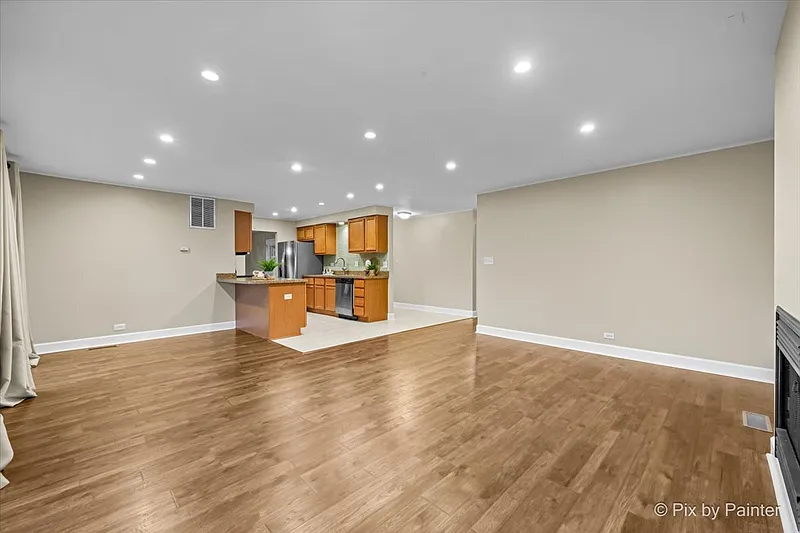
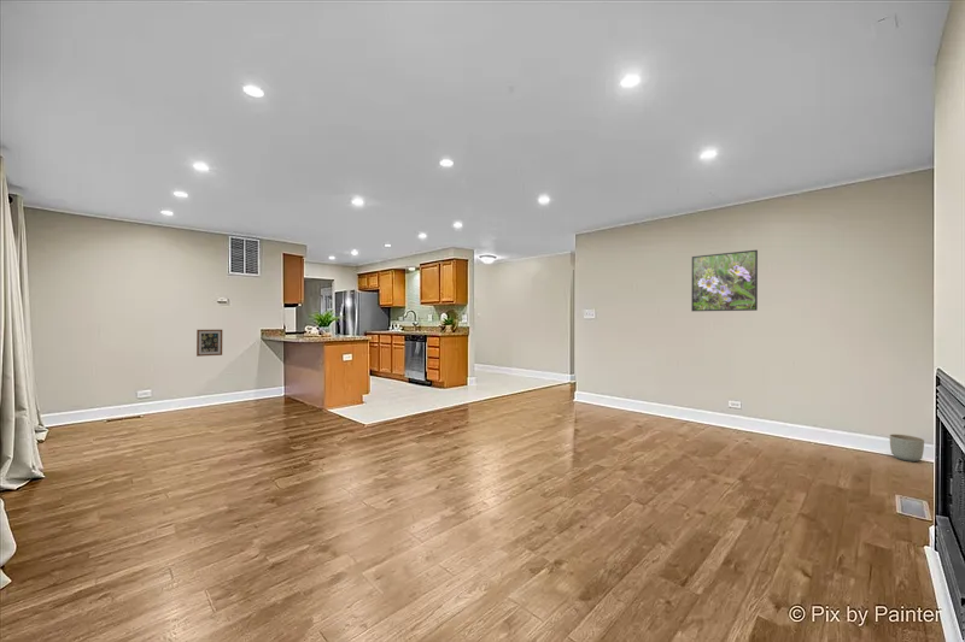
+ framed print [690,249,759,312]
+ planter [889,434,925,463]
+ wall art [195,329,223,358]
